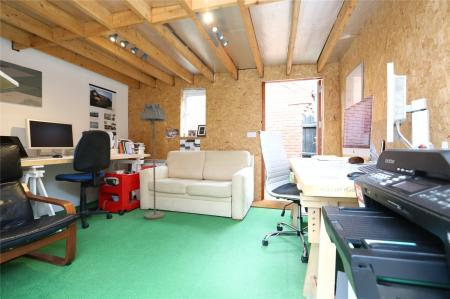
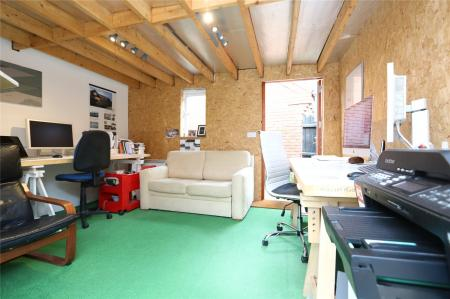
- floor lamp [139,102,168,220]
